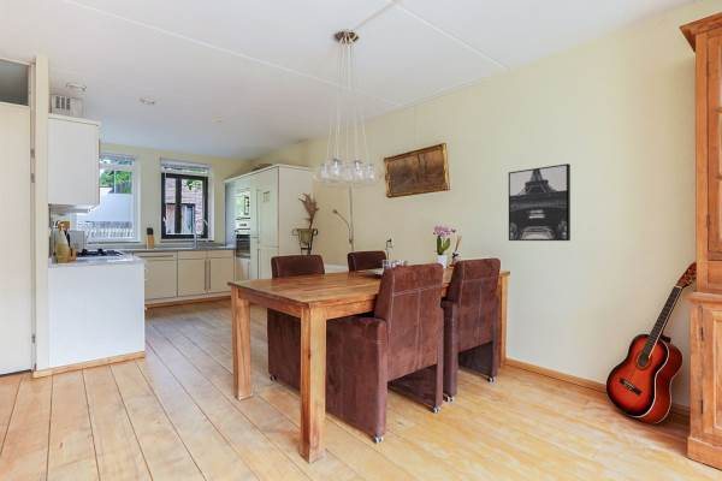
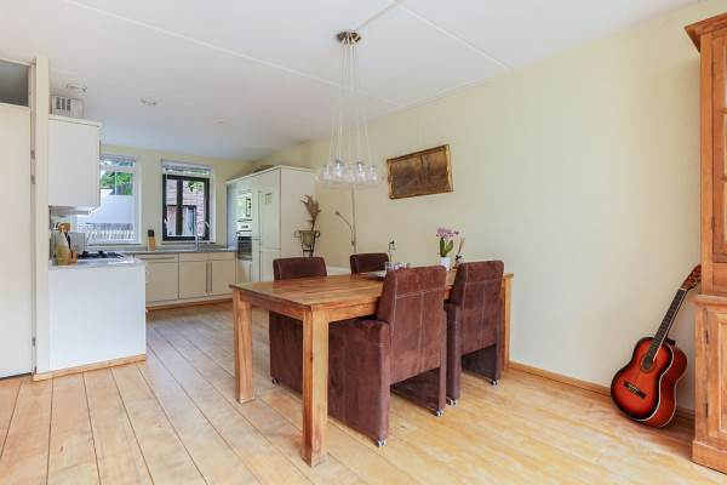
- wall art [508,162,572,242]
